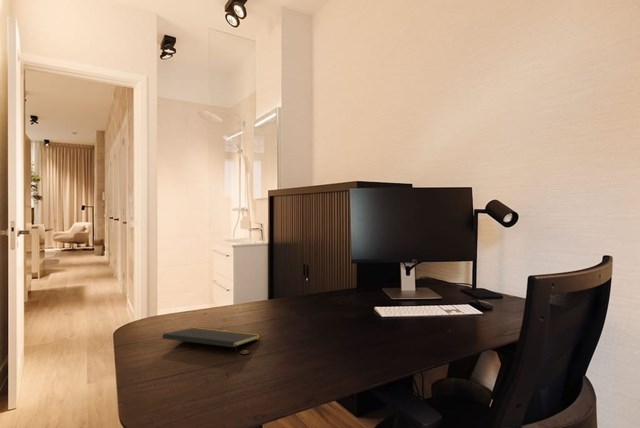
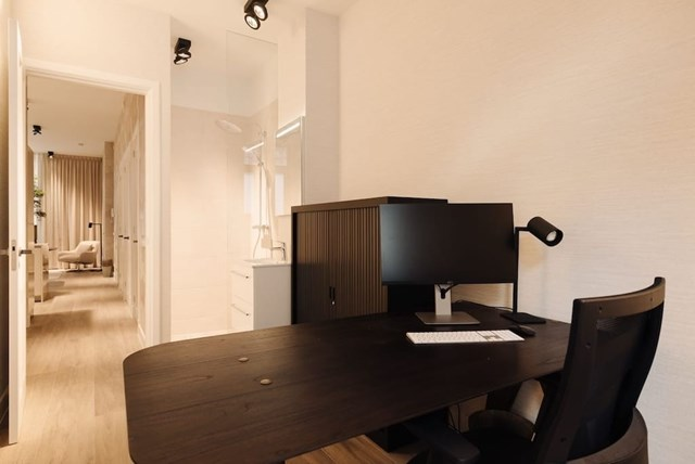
- notepad [161,326,261,360]
